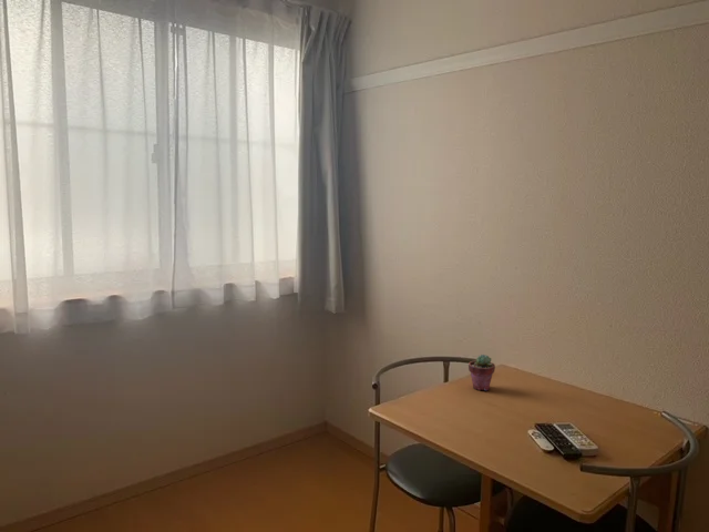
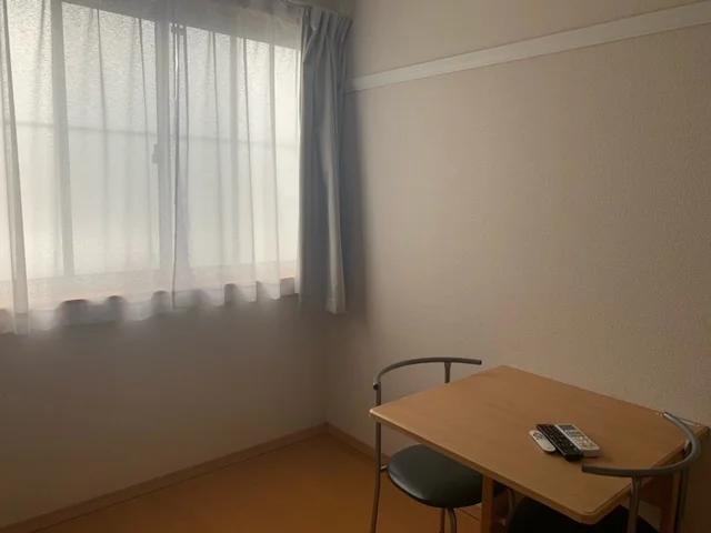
- potted succulent [467,354,496,391]
